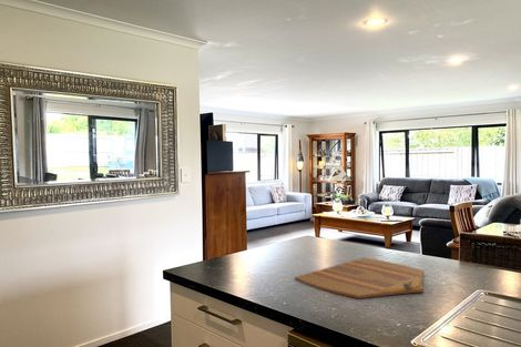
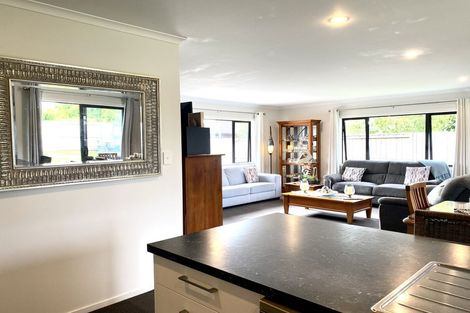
- cutting board [294,257,425,299]
